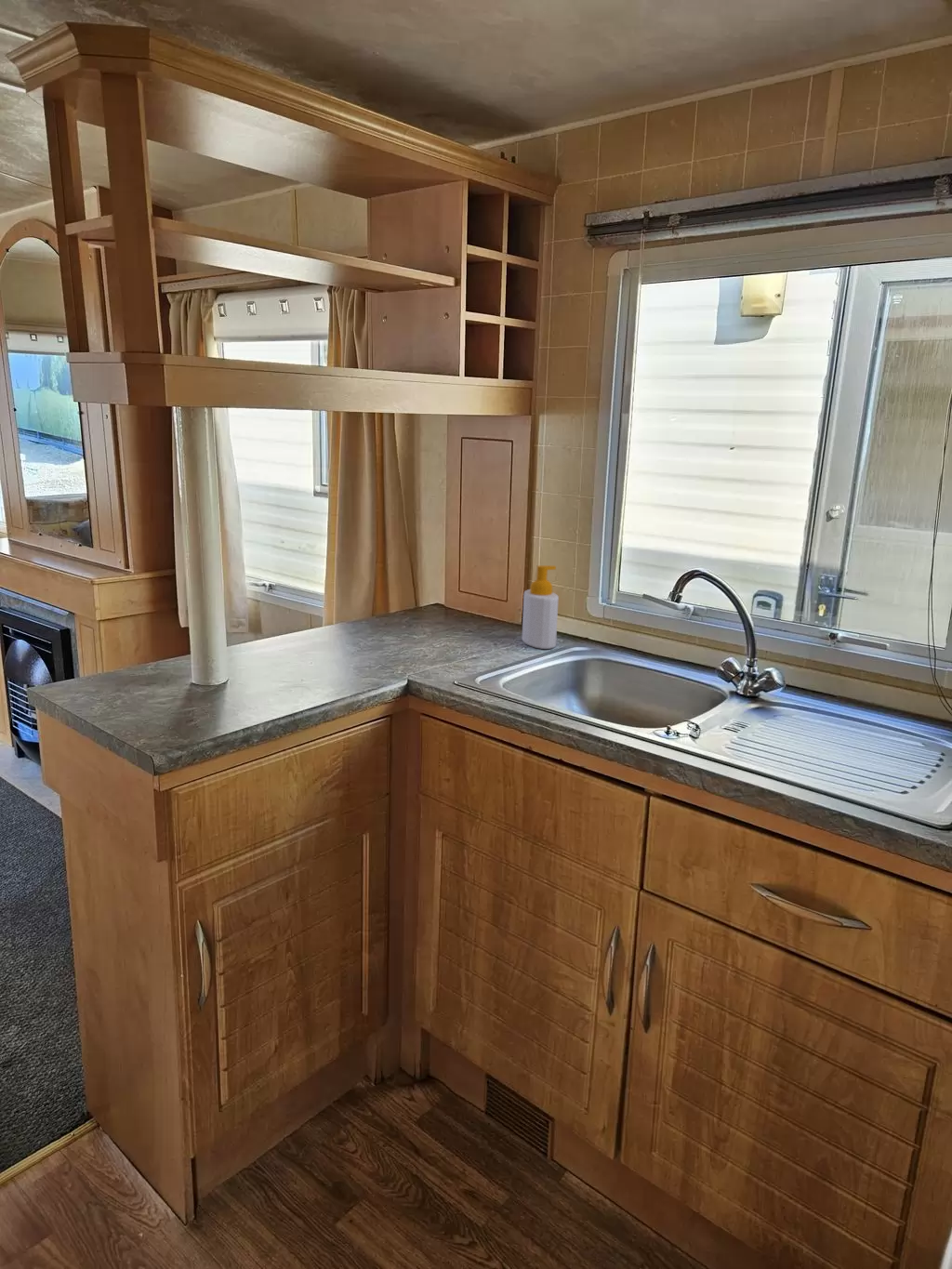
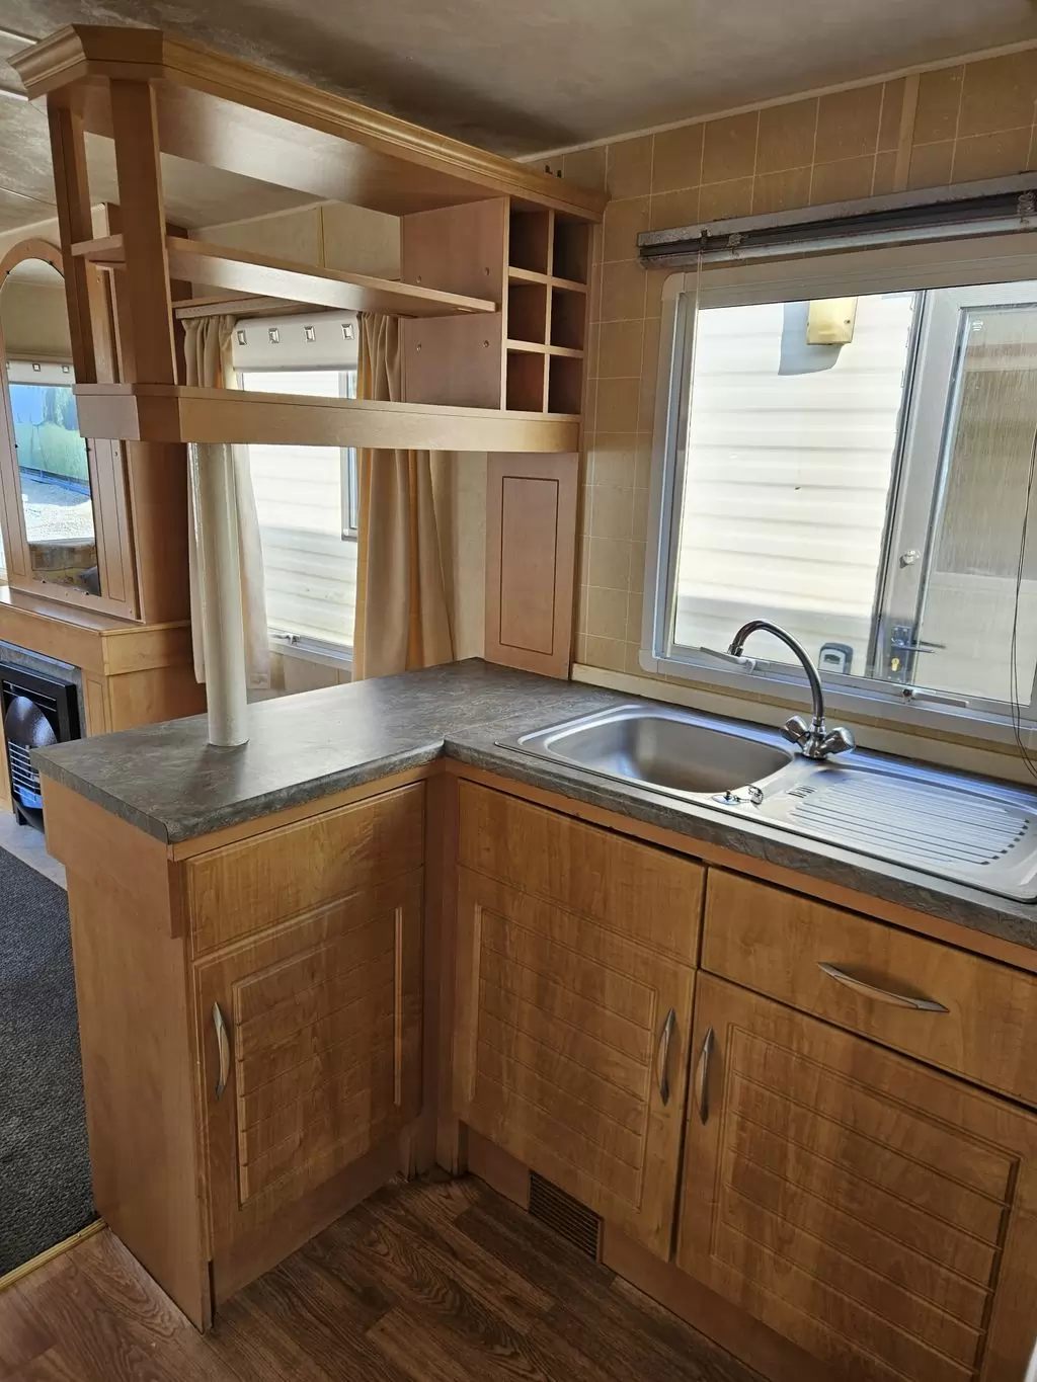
- soap bottle [521,564,560,650]
